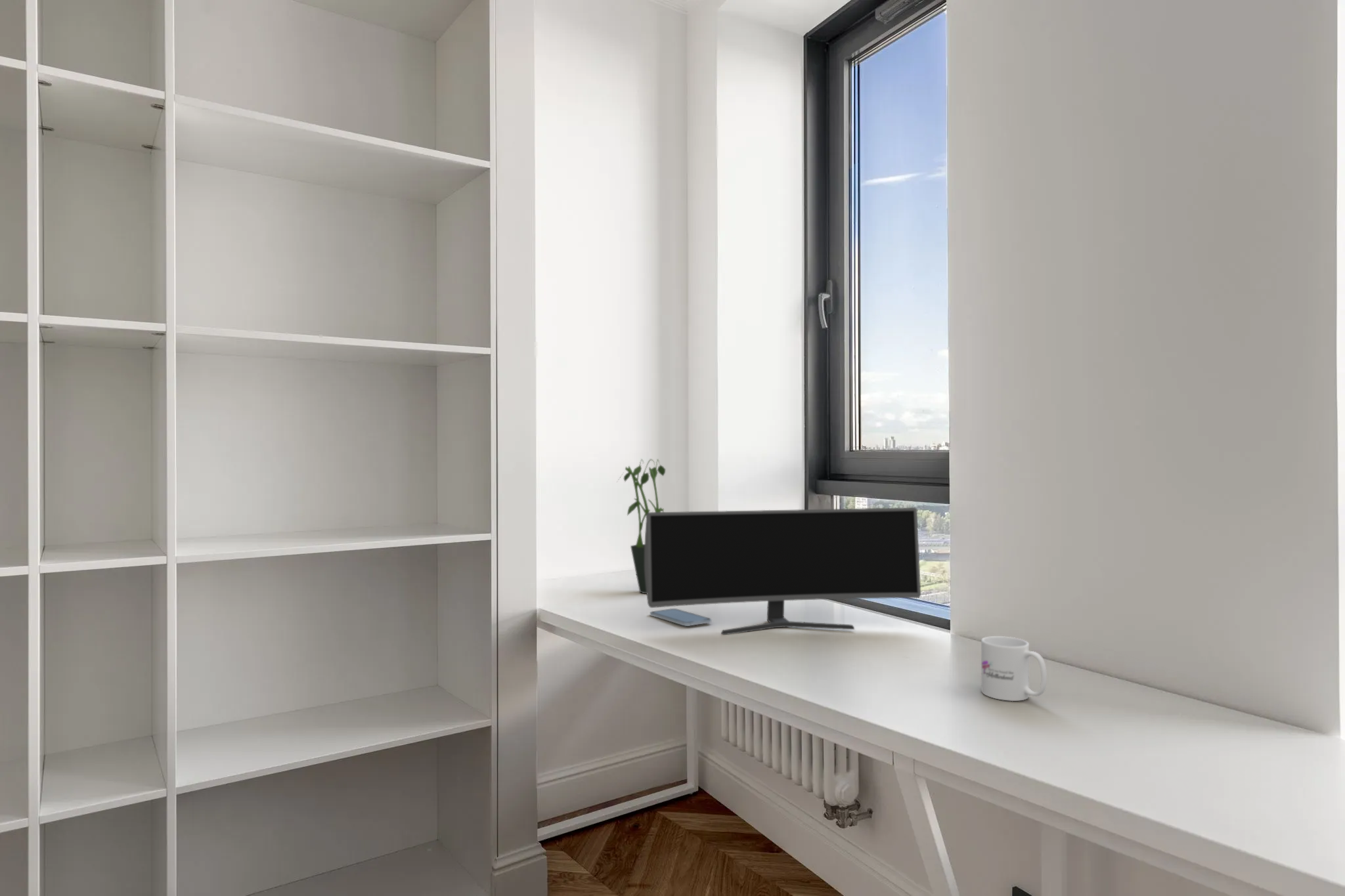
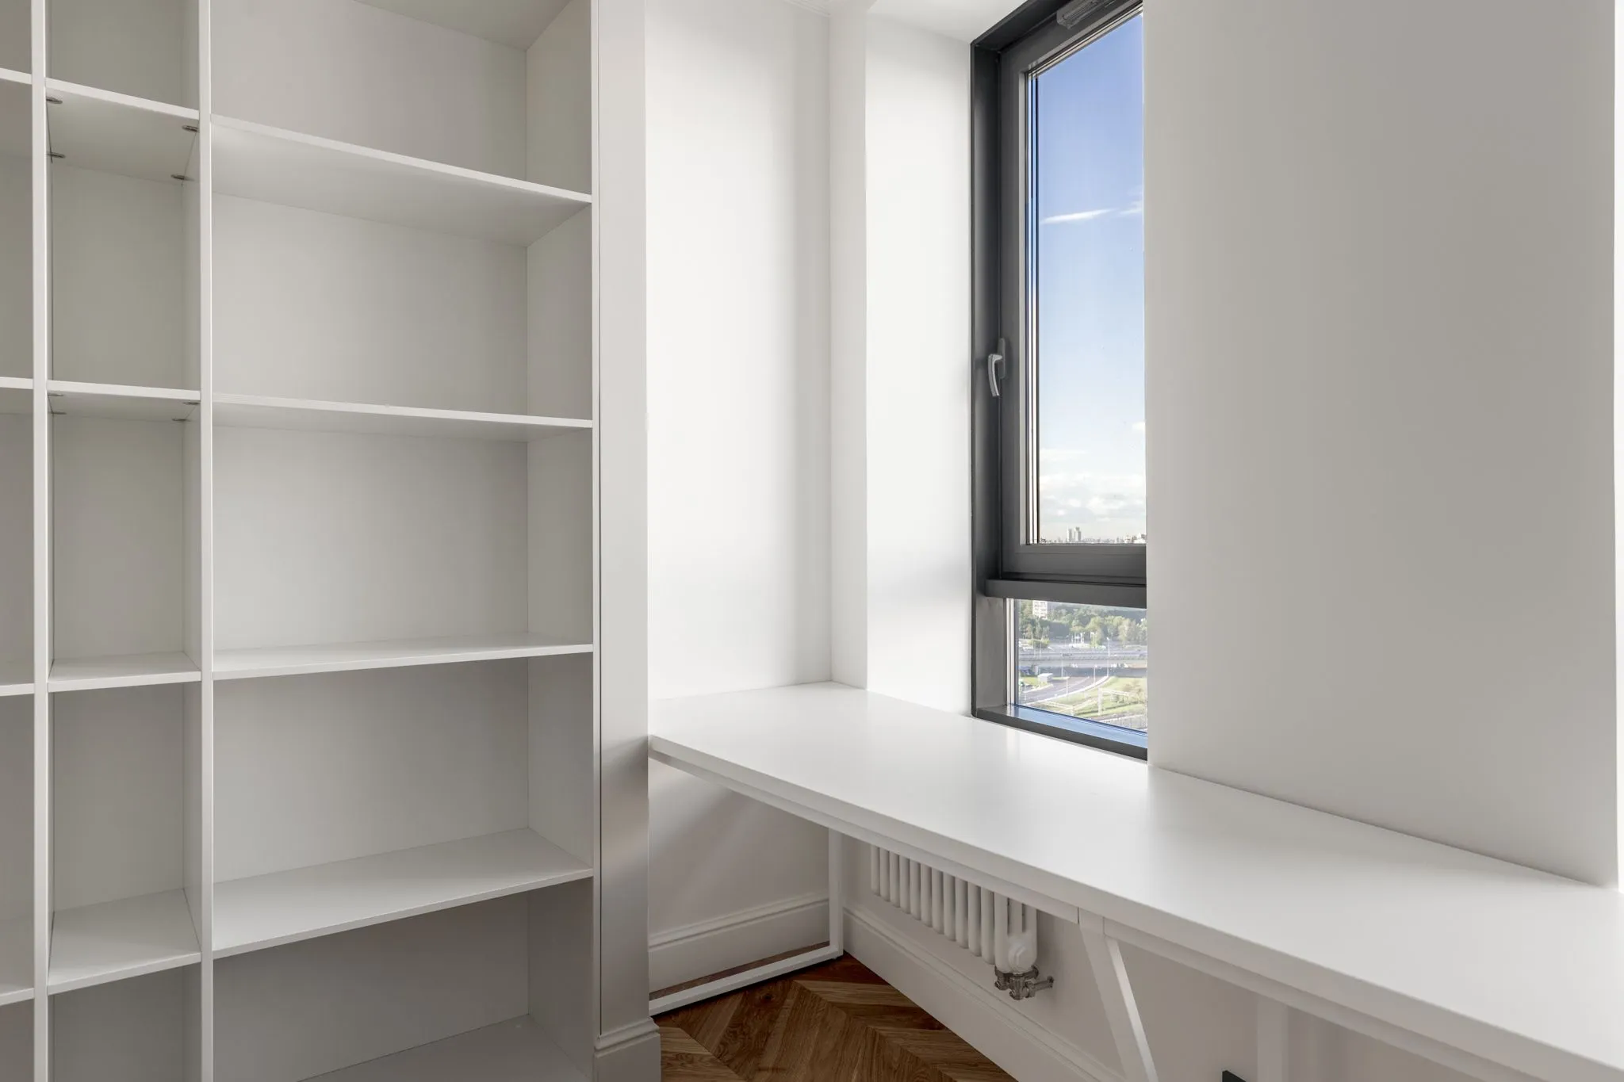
- mug [981,635,1047,702]
- potted plant [617,458,666,594]
- smartphone [650,608,712,627]
- monitor [644,507,921,635]
